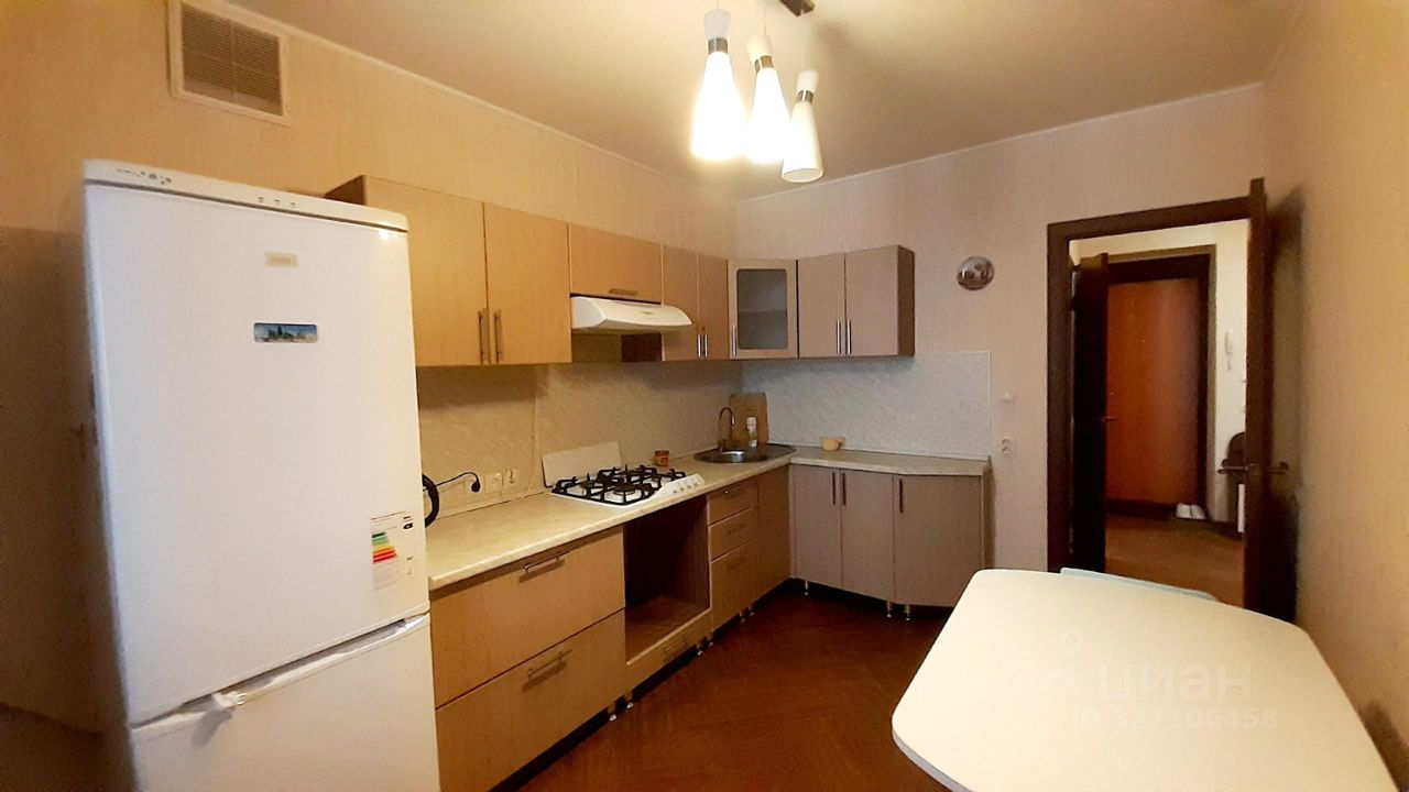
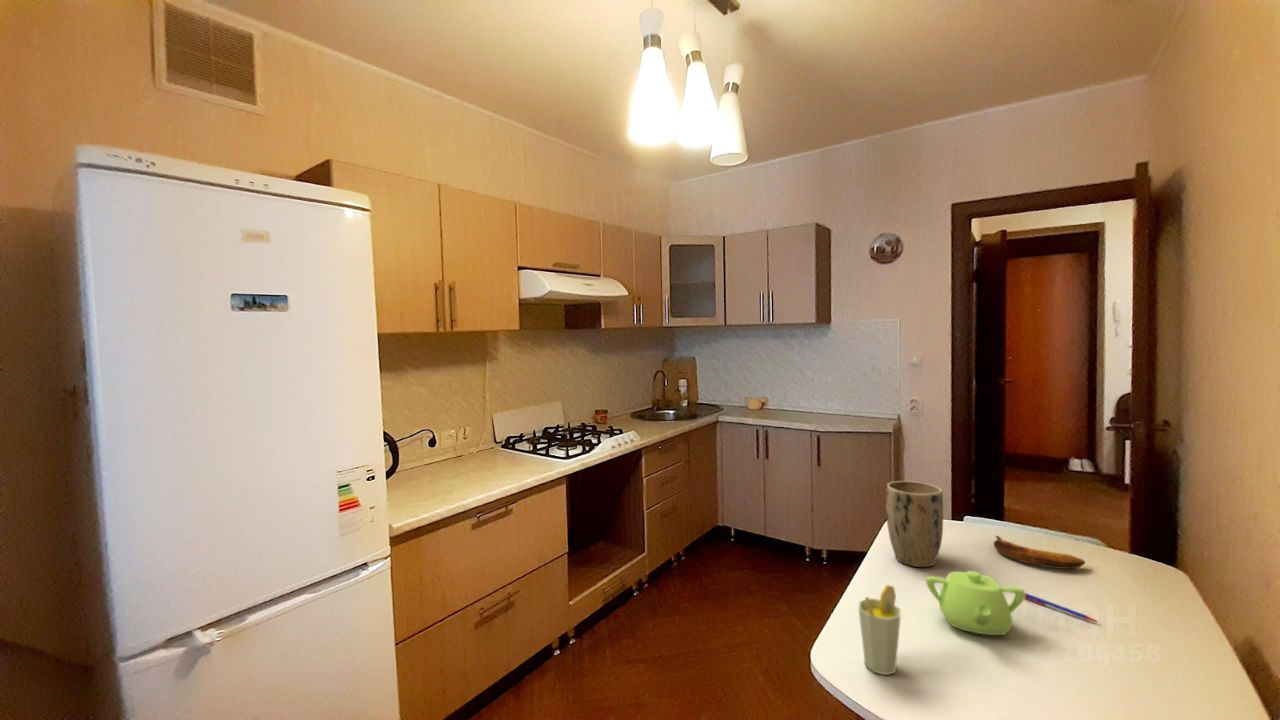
+ cup [857,584,902,676]
+ pen [1024,592,1099,623]
+ teapot [925,570,1026,636]
+ banana [992,535,1086,570]
+ plant pot [885,480,944,568]
